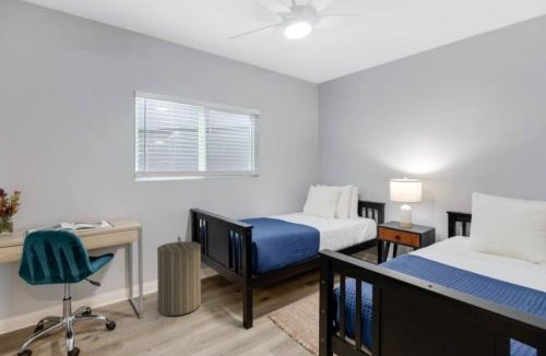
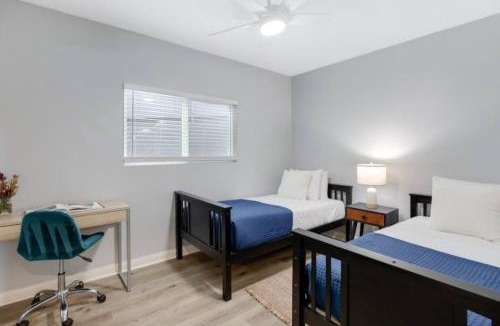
- laundry hamper [156,236,202,317]
